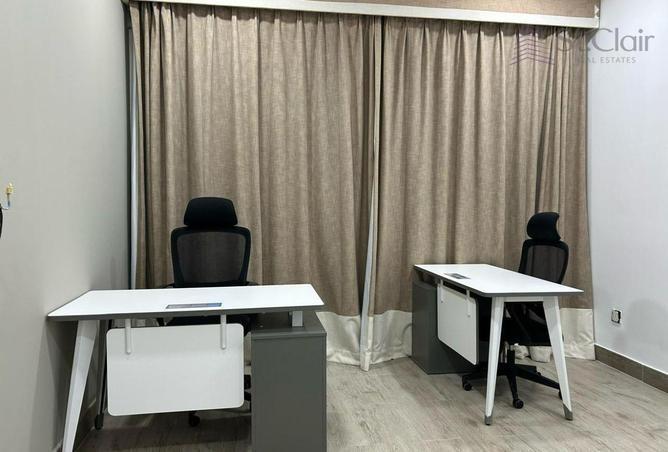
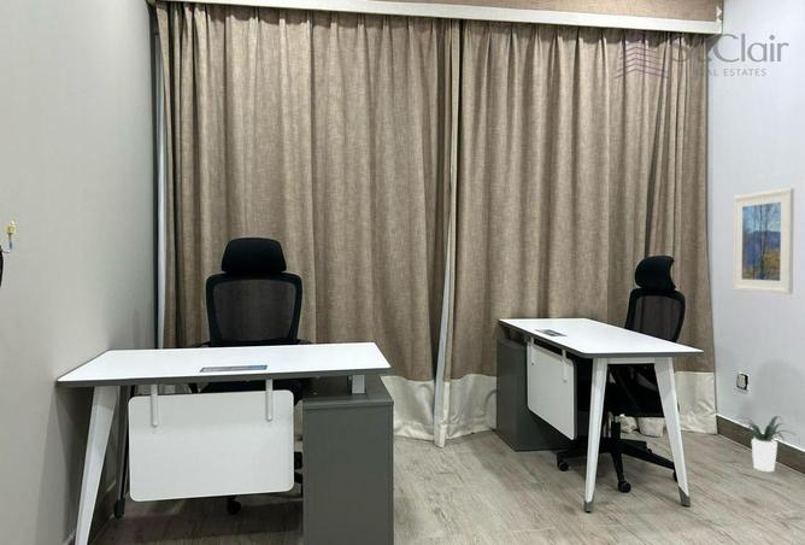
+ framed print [731,187,795,295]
+ potted plant [733,415,801,473]
